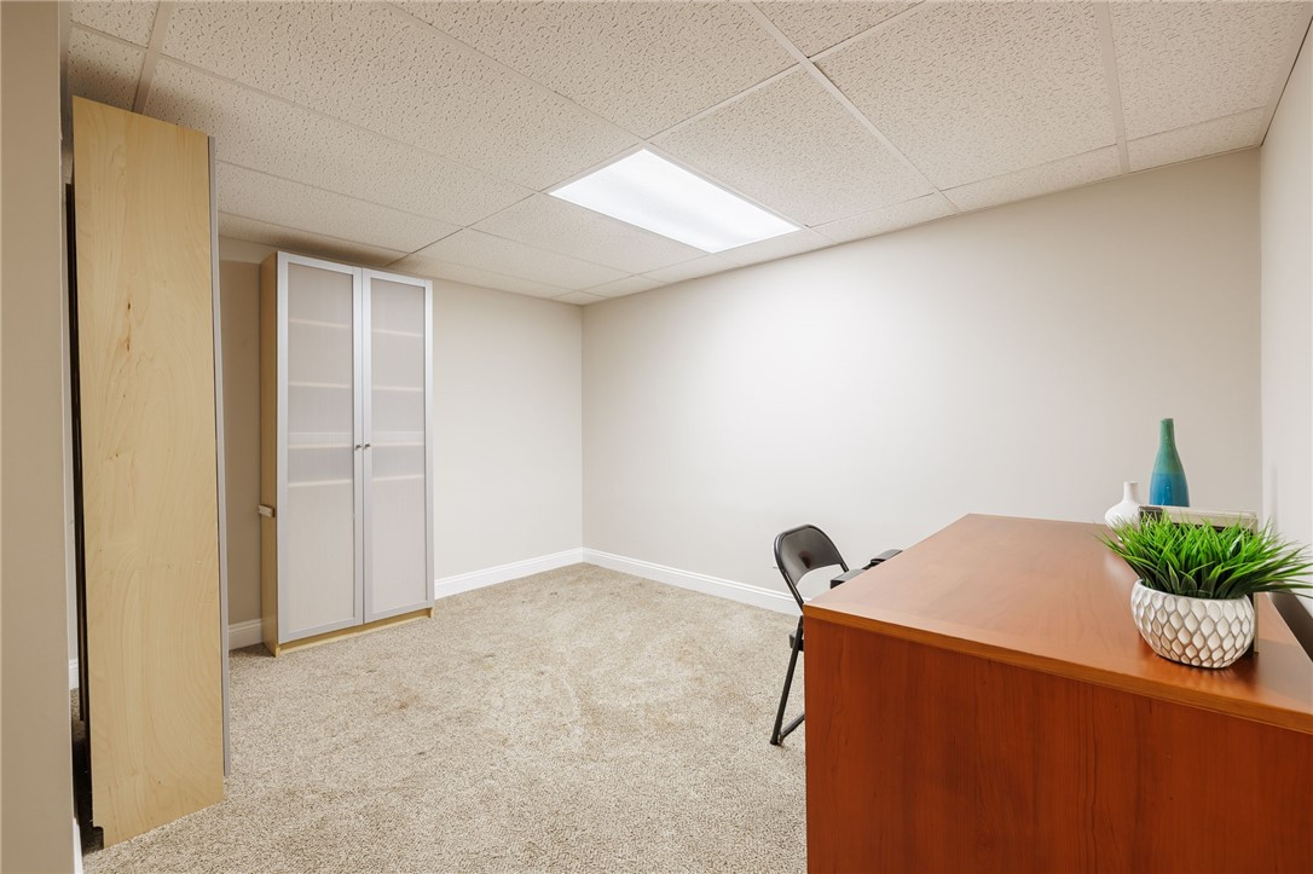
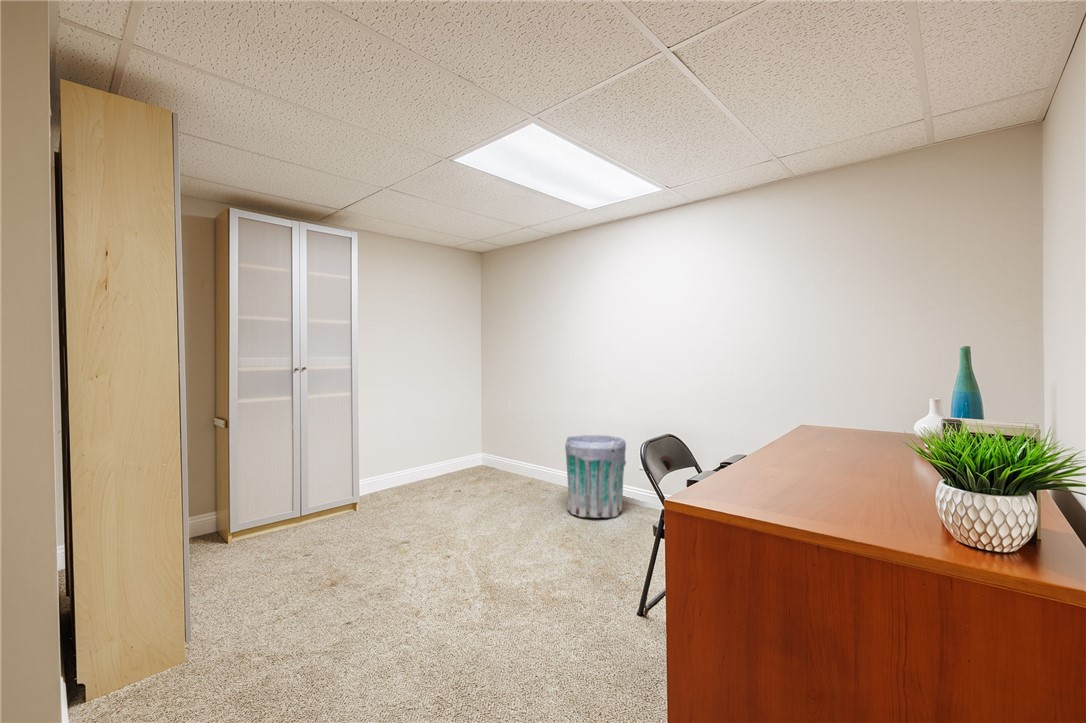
+ trash can [564,434,627,519]
